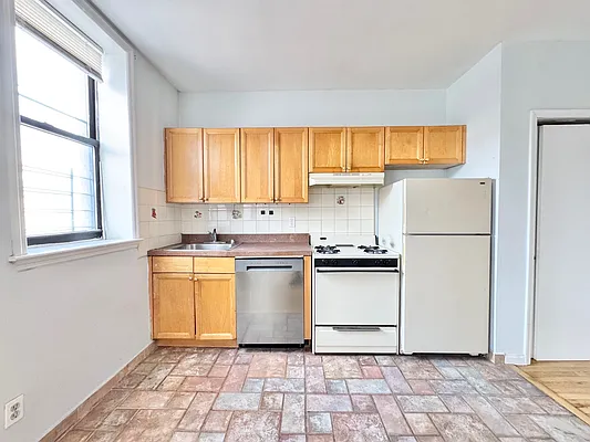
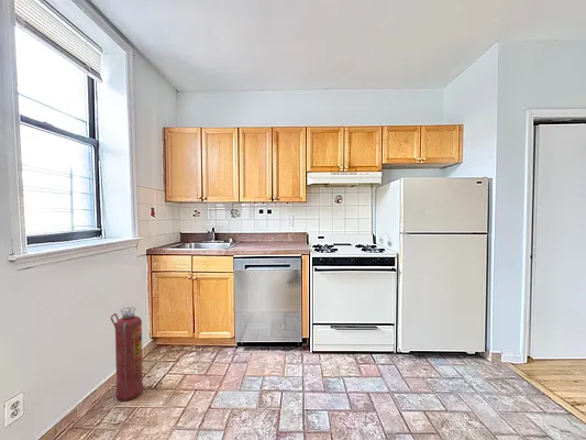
+ fire extinguisher [110,306,144,402]
